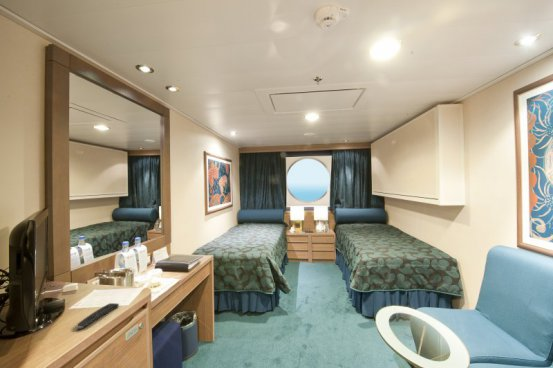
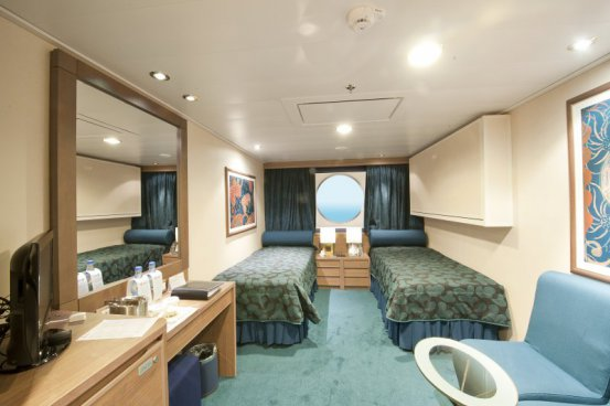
- remote control [77,302,120,330]
